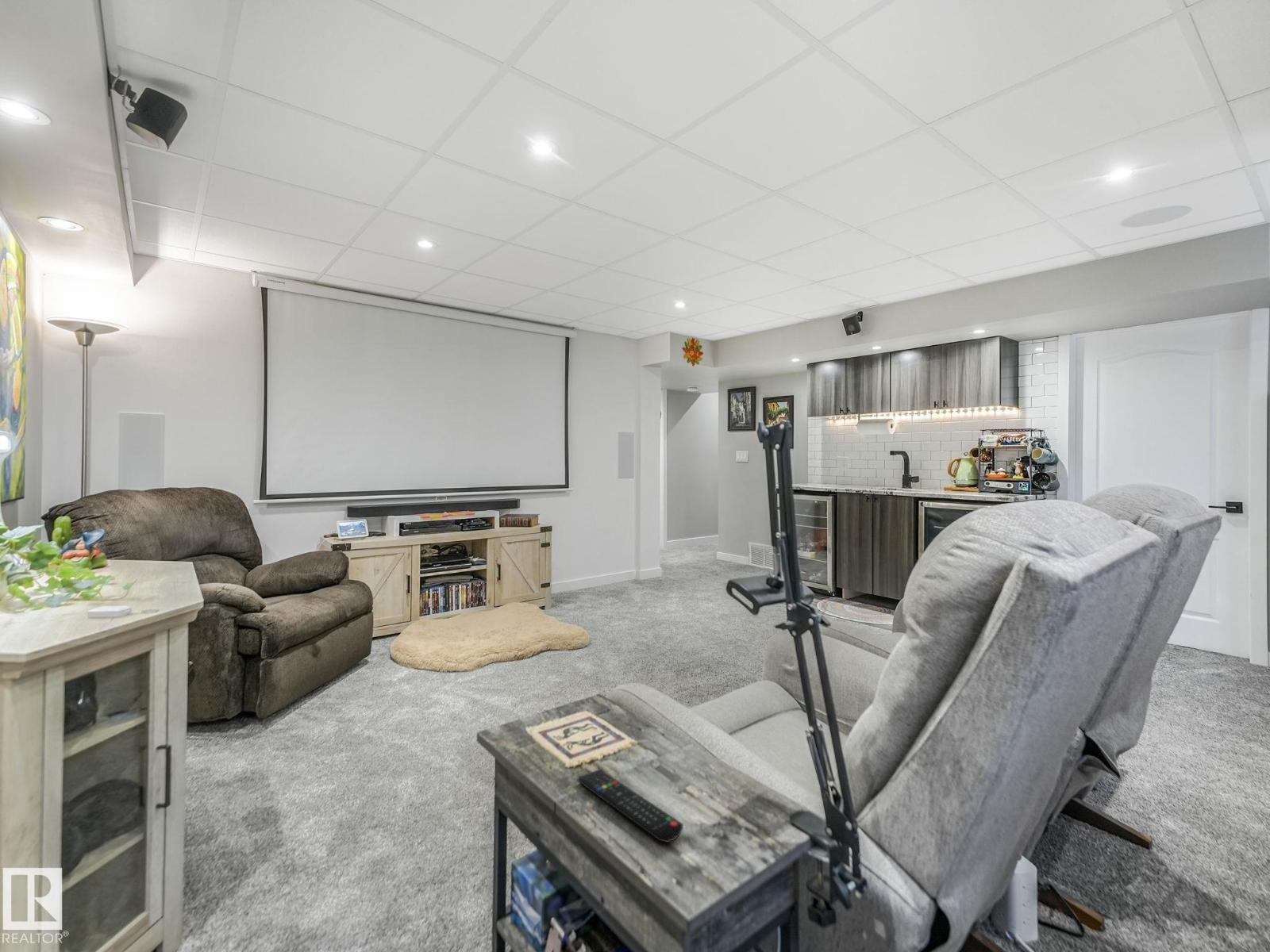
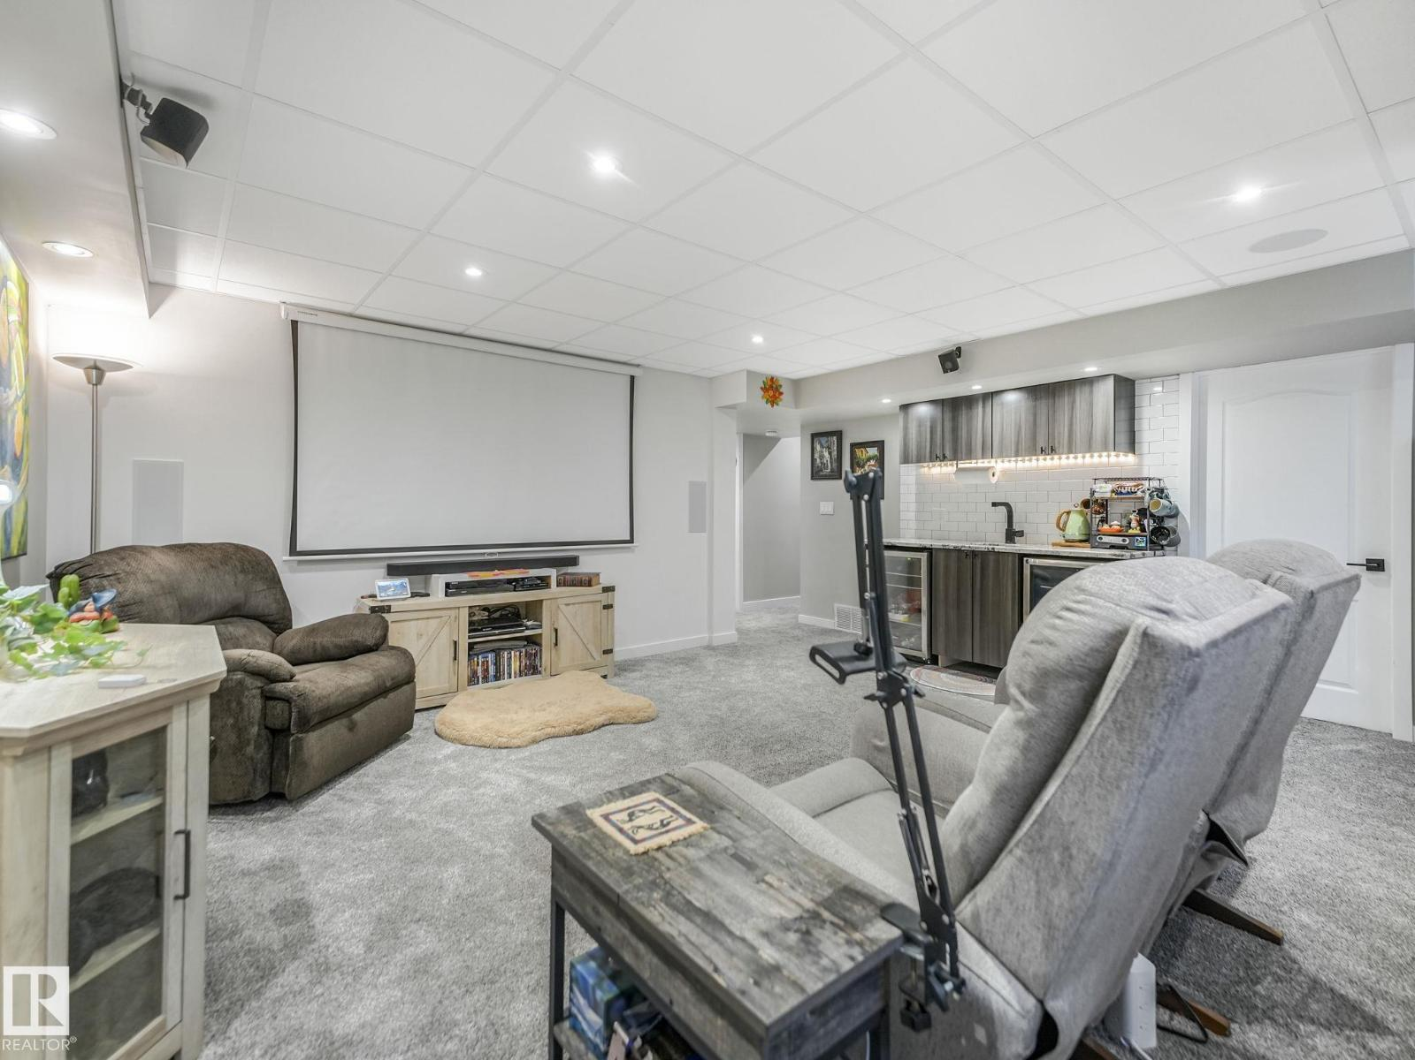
- remote control [577,768,684,843]
